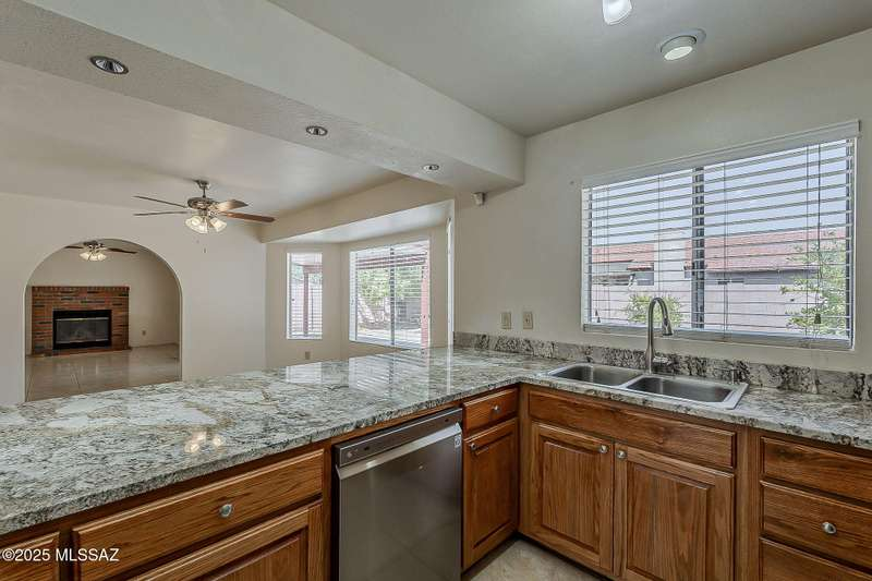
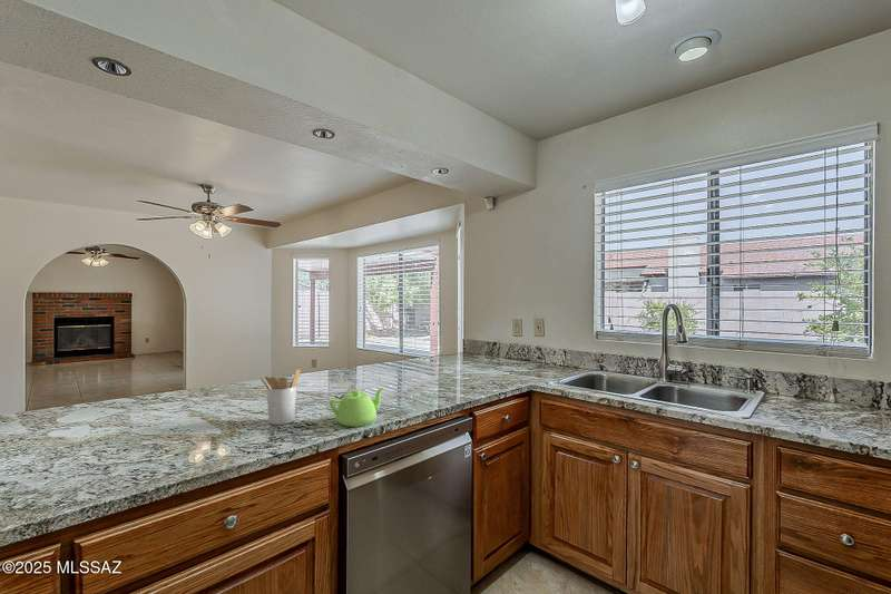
+ utensil holder [260,368,302,426]
+ teapot [329,387,385,428]
